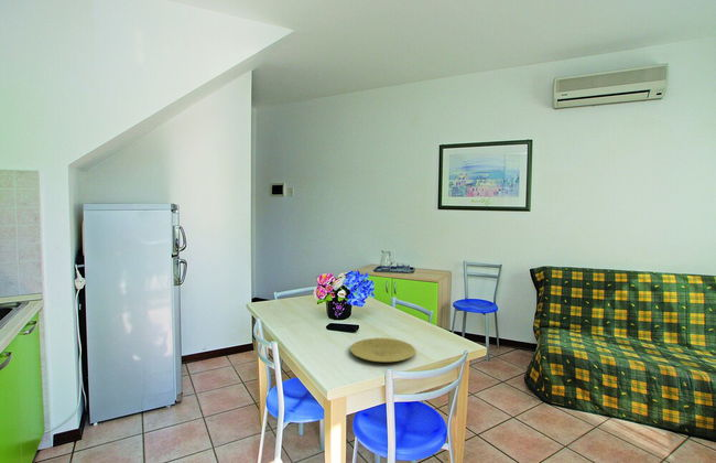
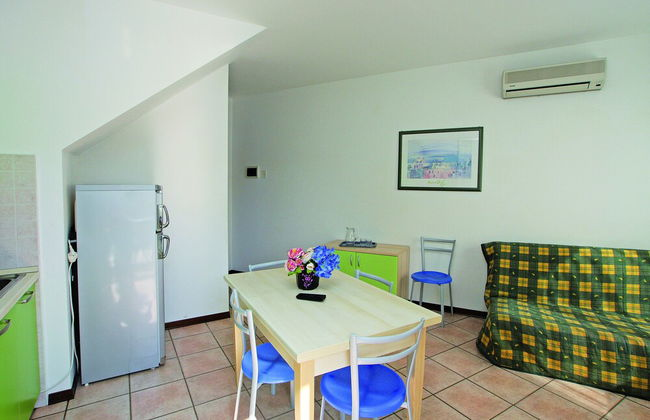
- plate [349,337,416,363]
